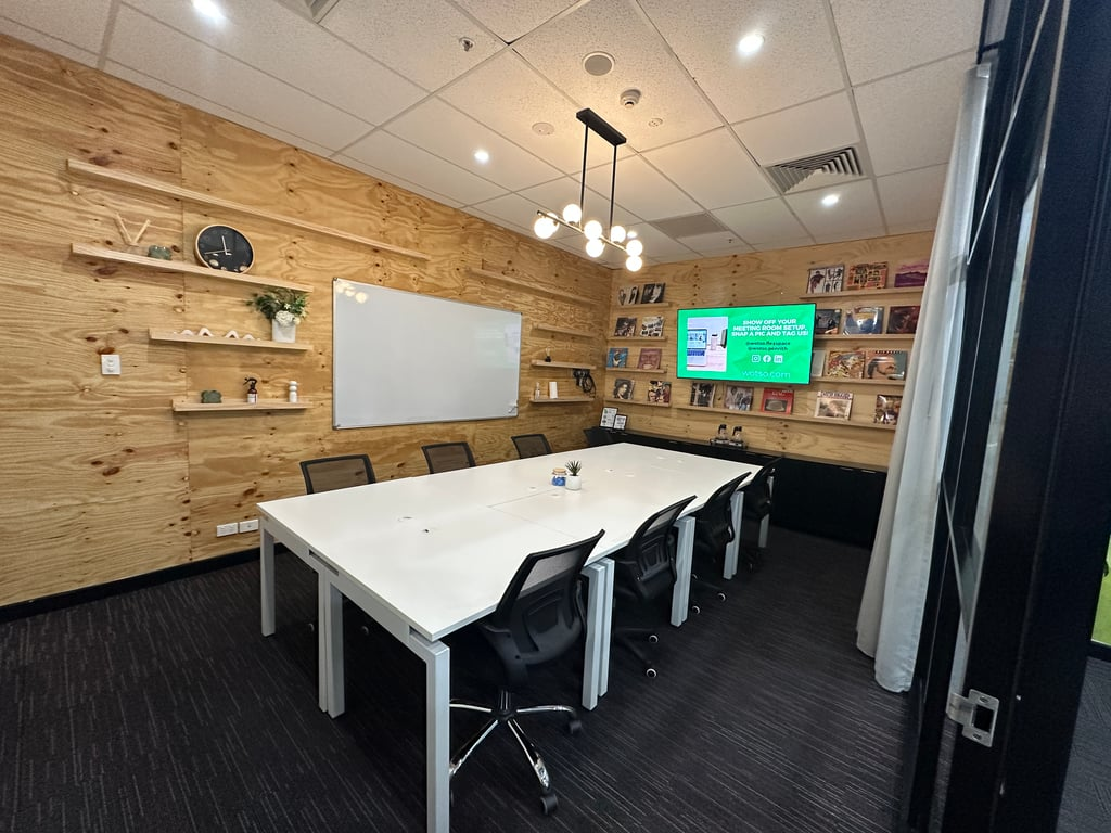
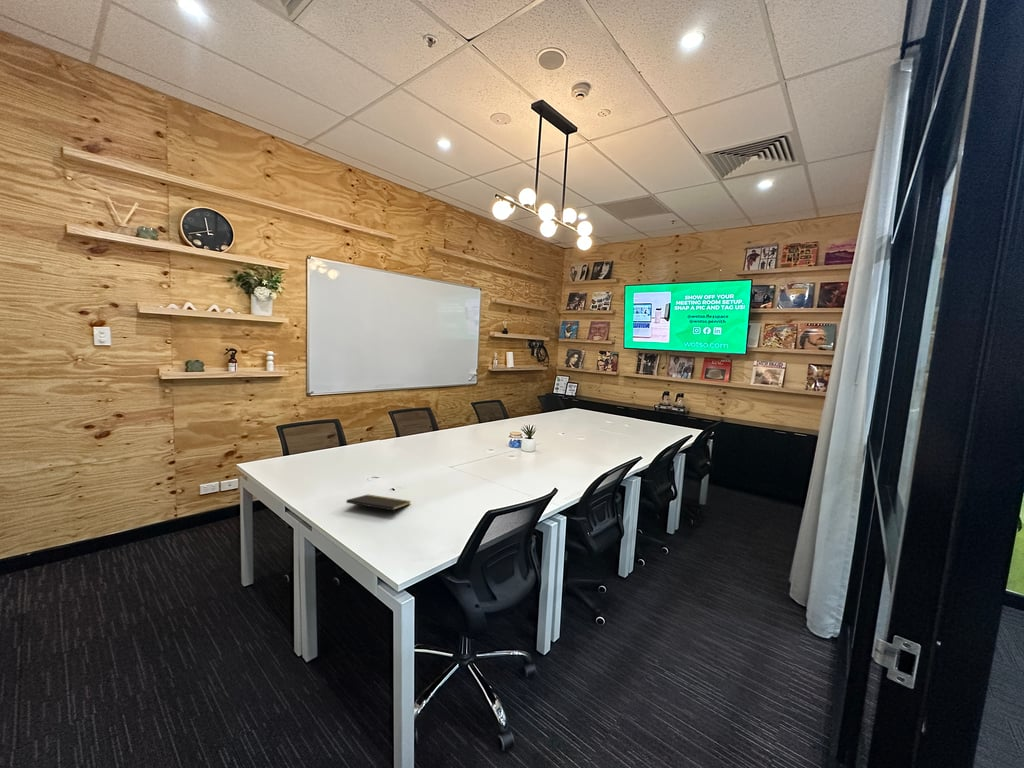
+ notepad [345,494,412,519]
